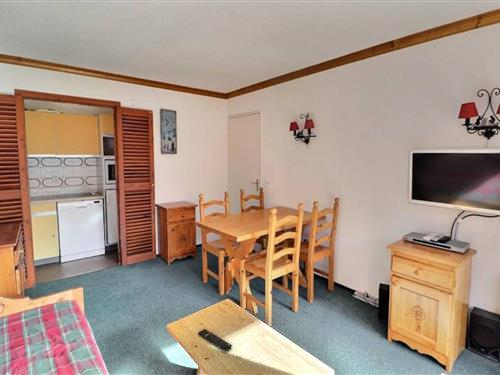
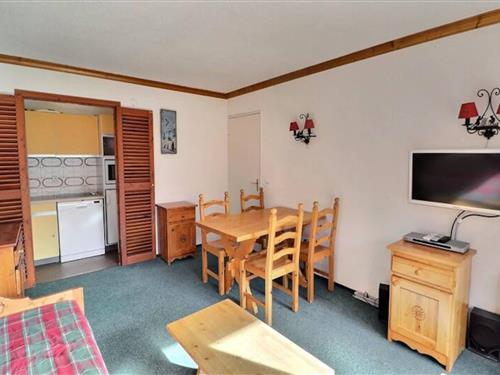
- remote control [197,328,233,352]
